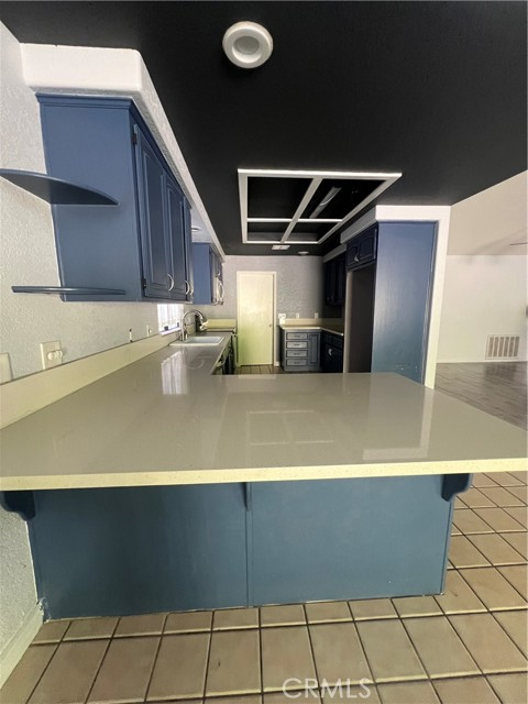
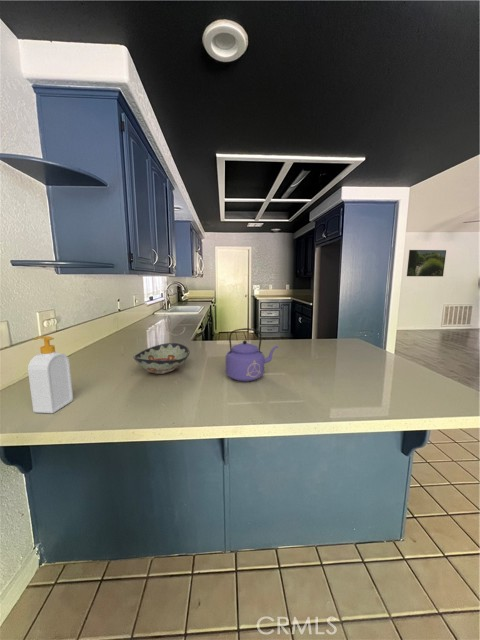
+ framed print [406,249,447,277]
+ kettle [225,327,279,383]
+ decorative bowl [132,342,190,375]
+ soap bottle [27,335,74,414]
